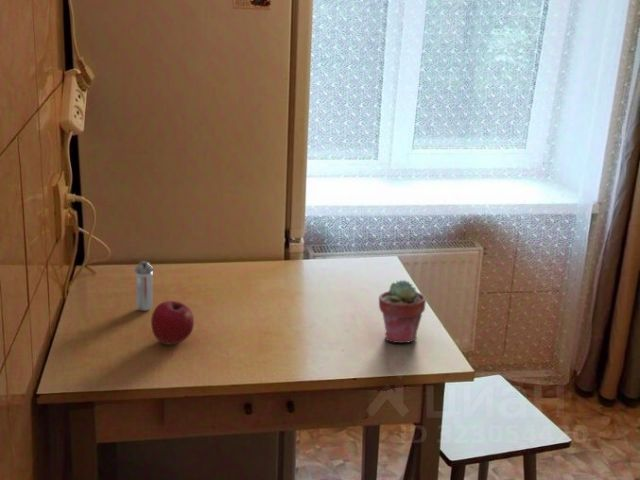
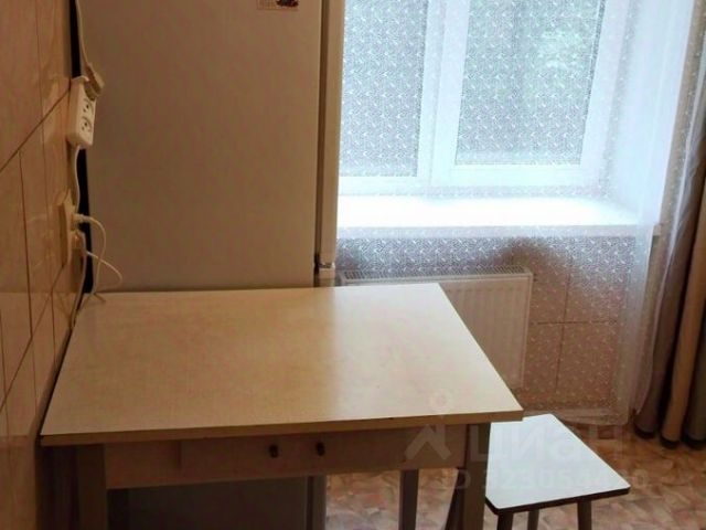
- potted succulent [378,279,427,344]
- apple [150,300,195,345]
- shaker [134,260,154,312]
